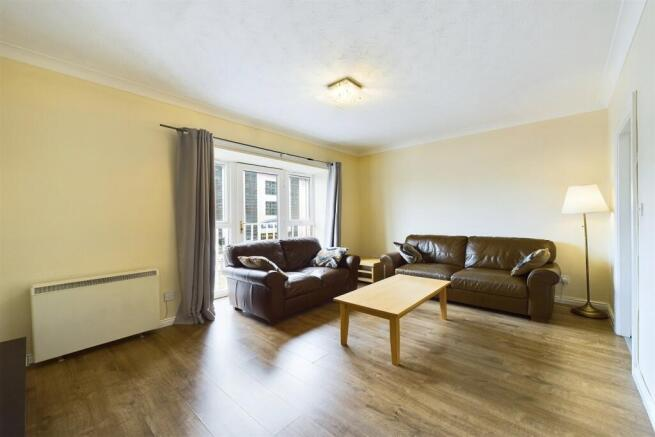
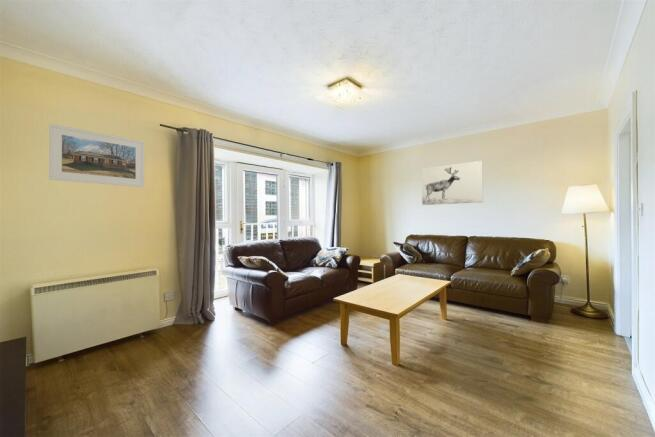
+ wall art [421,160,484,206]
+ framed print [48,123,145,188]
